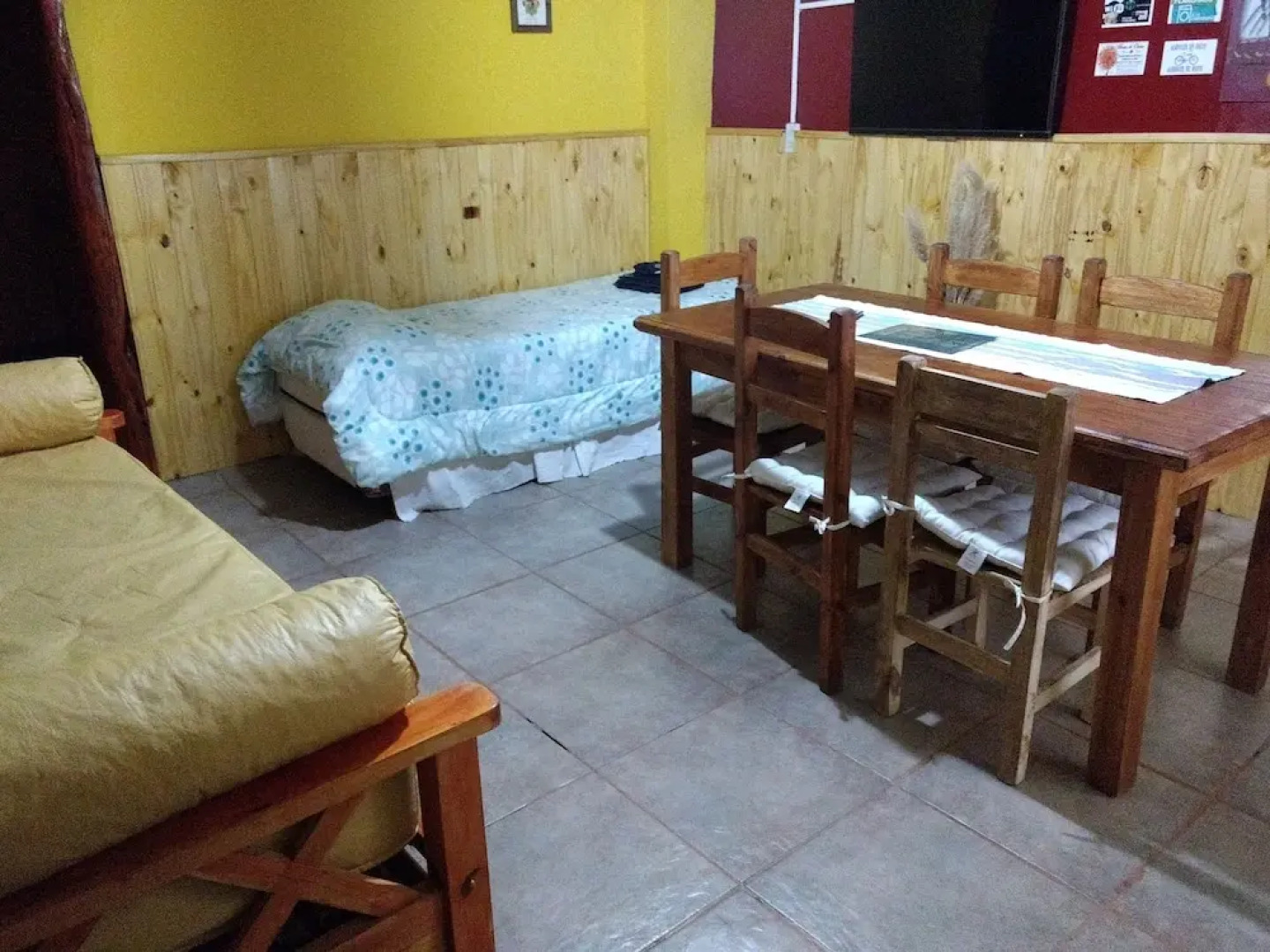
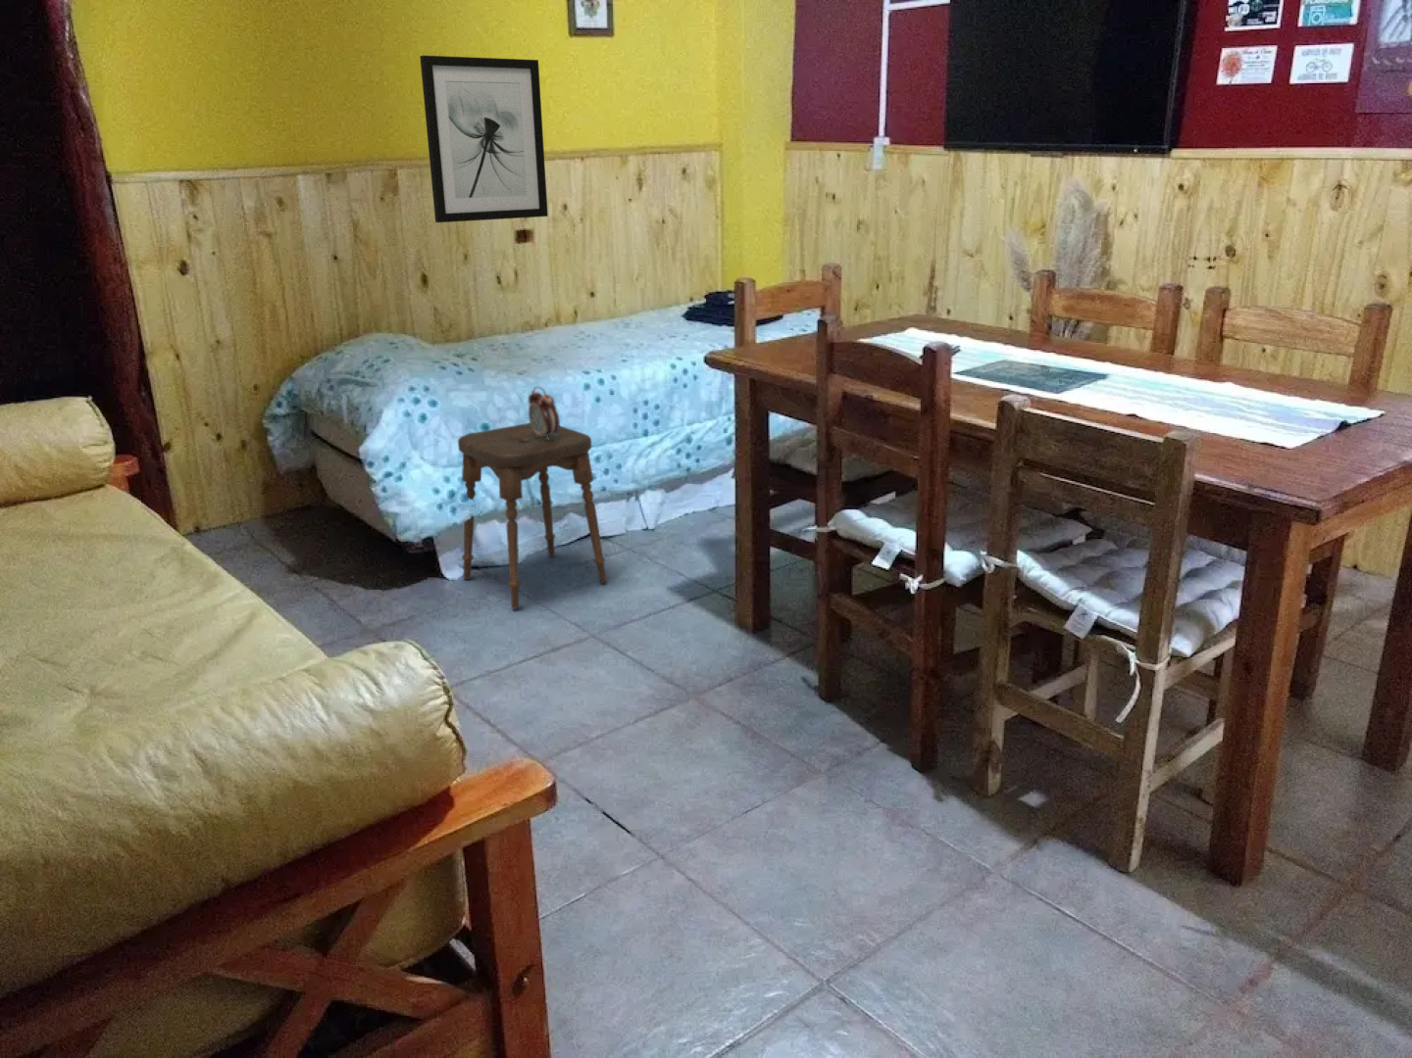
+ wall art [419,54,549,223]
+ alarm clock [527,386,560,440]
+ stool [457,422,608,610]
